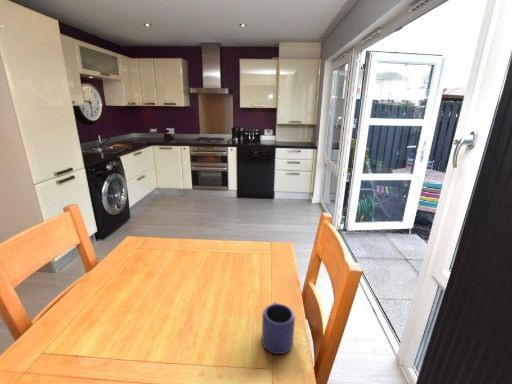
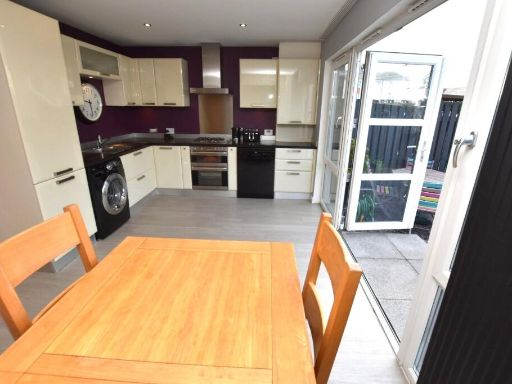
- mug [261,301,296,355]
